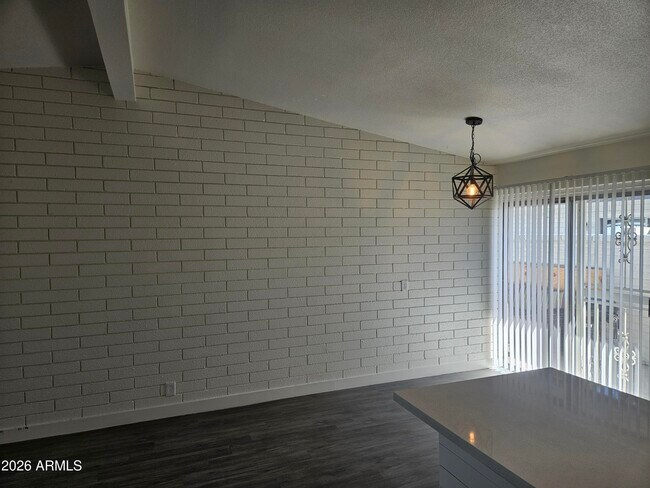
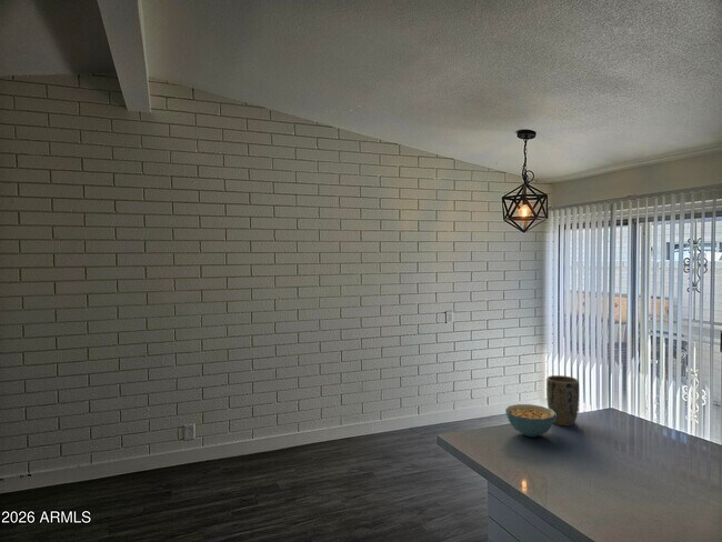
+ cereal bowl [504,403,555,438]
+ plant pot [545,374,581,426]
